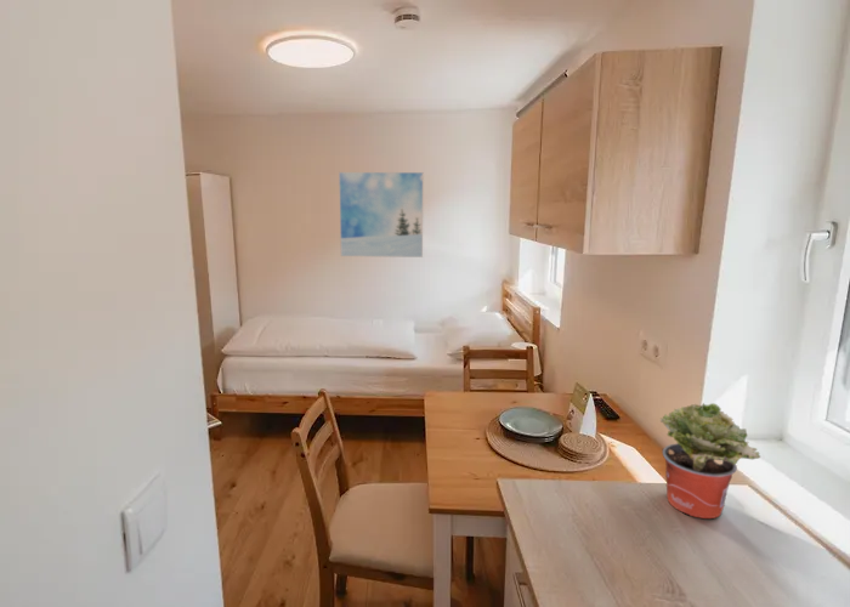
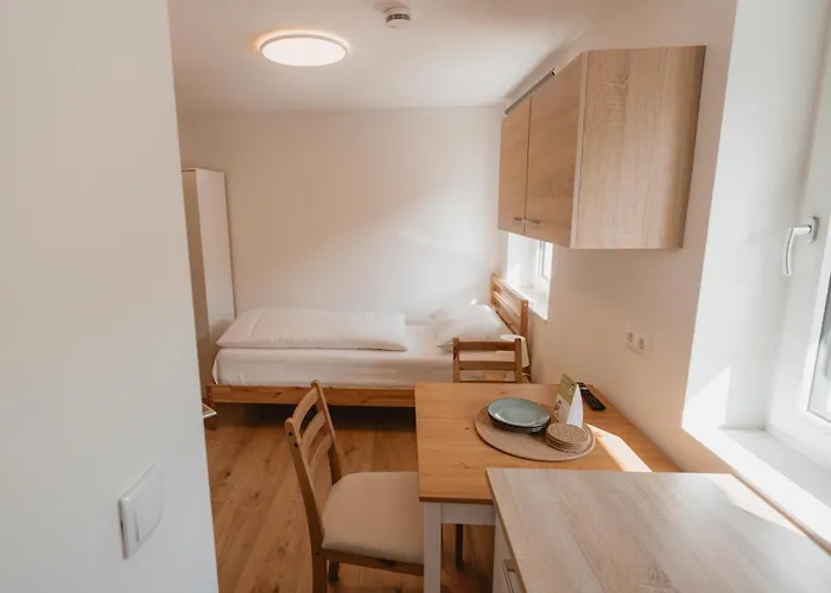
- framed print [338,171,424,259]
- potted plant [659,402,761,520]
